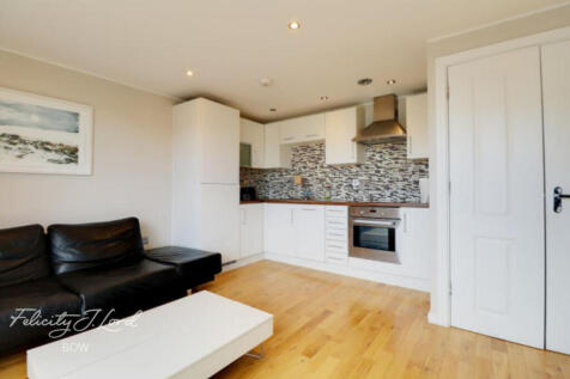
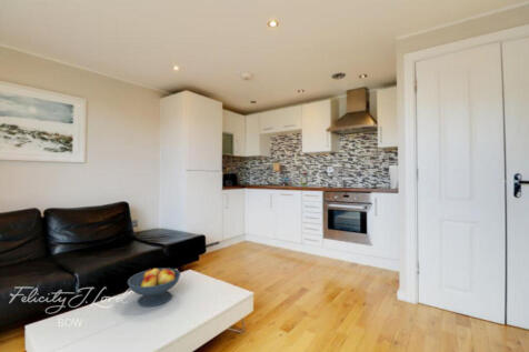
+ fruit bowl [127,266,181,308]
